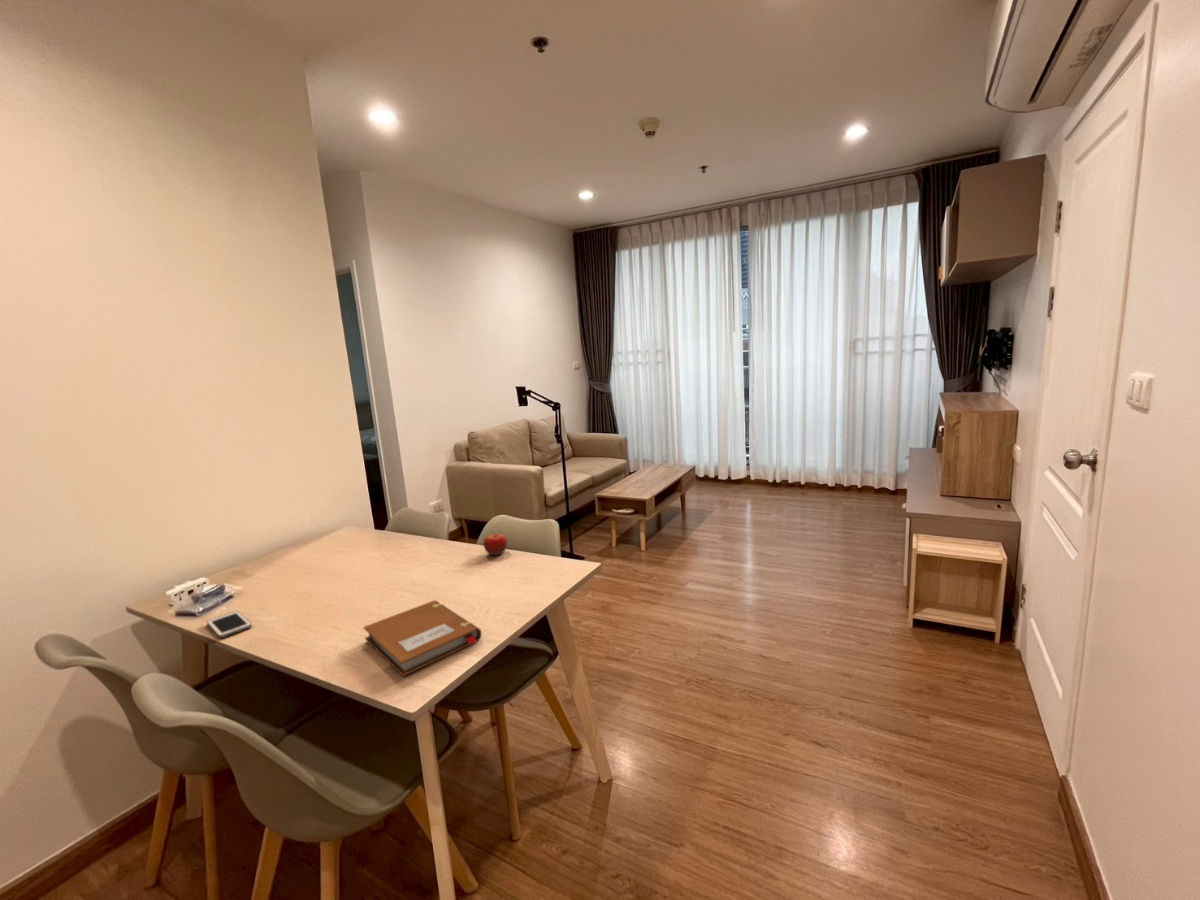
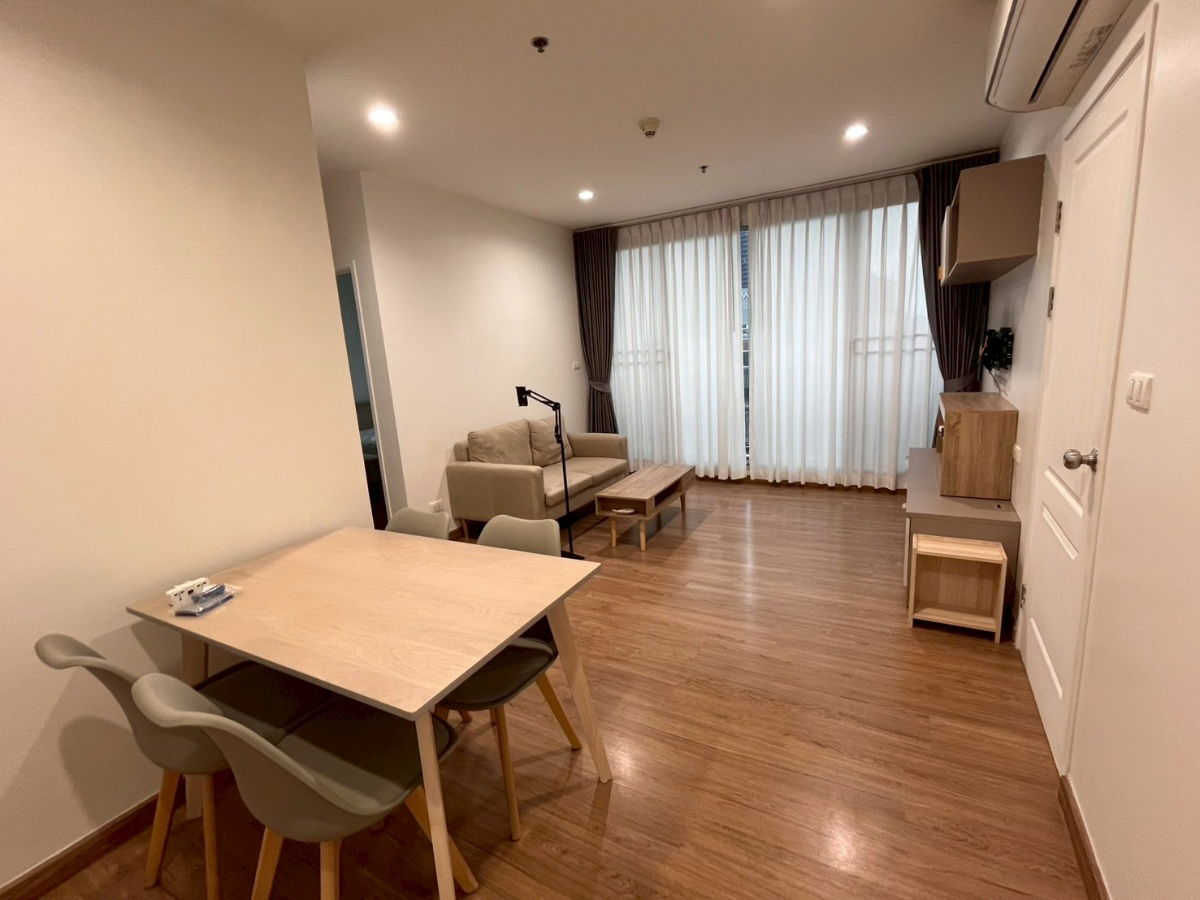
- notebook [362,599,483,677]
- fruit [482,531,508,556]
- cell phone [206,610,253,639]
